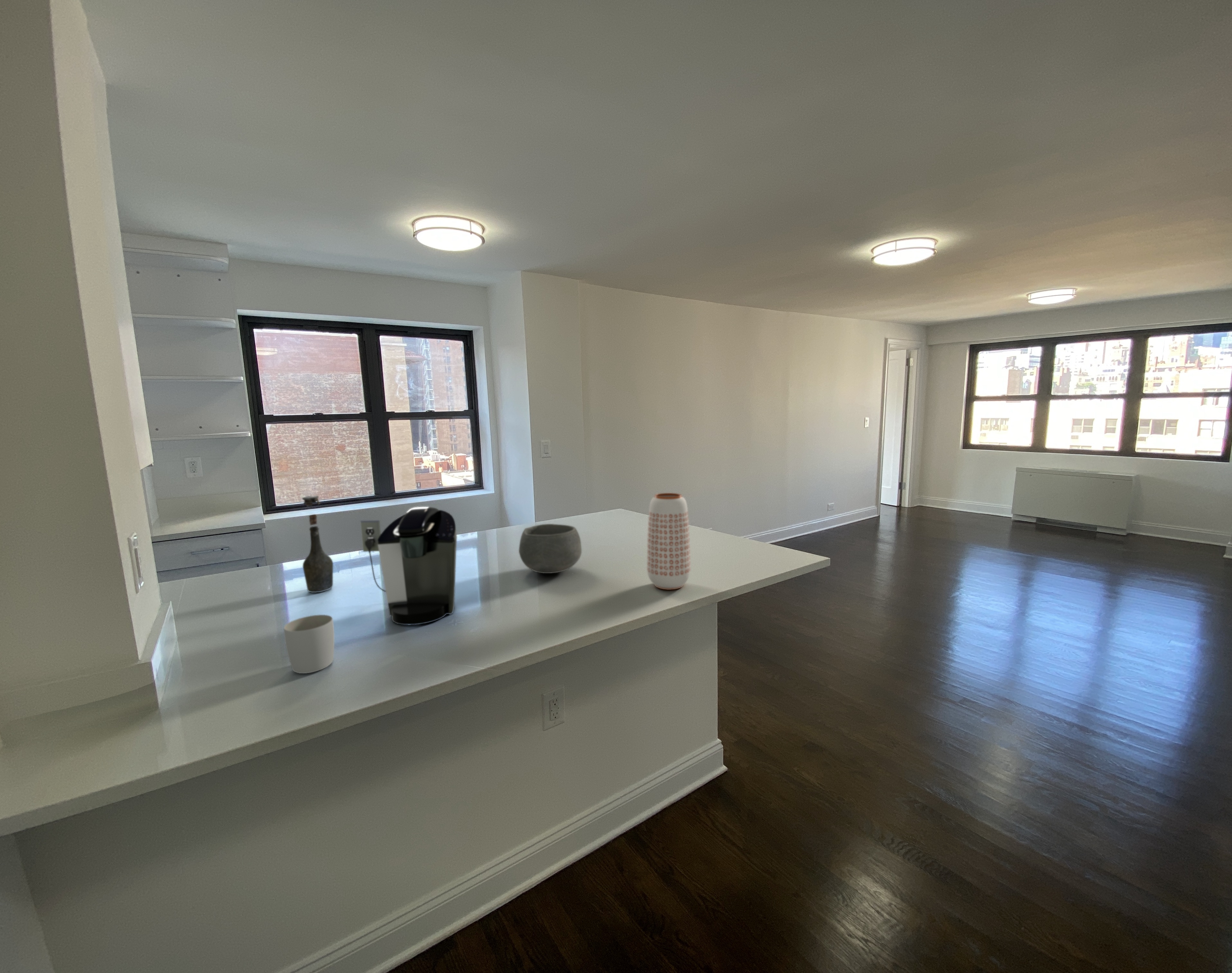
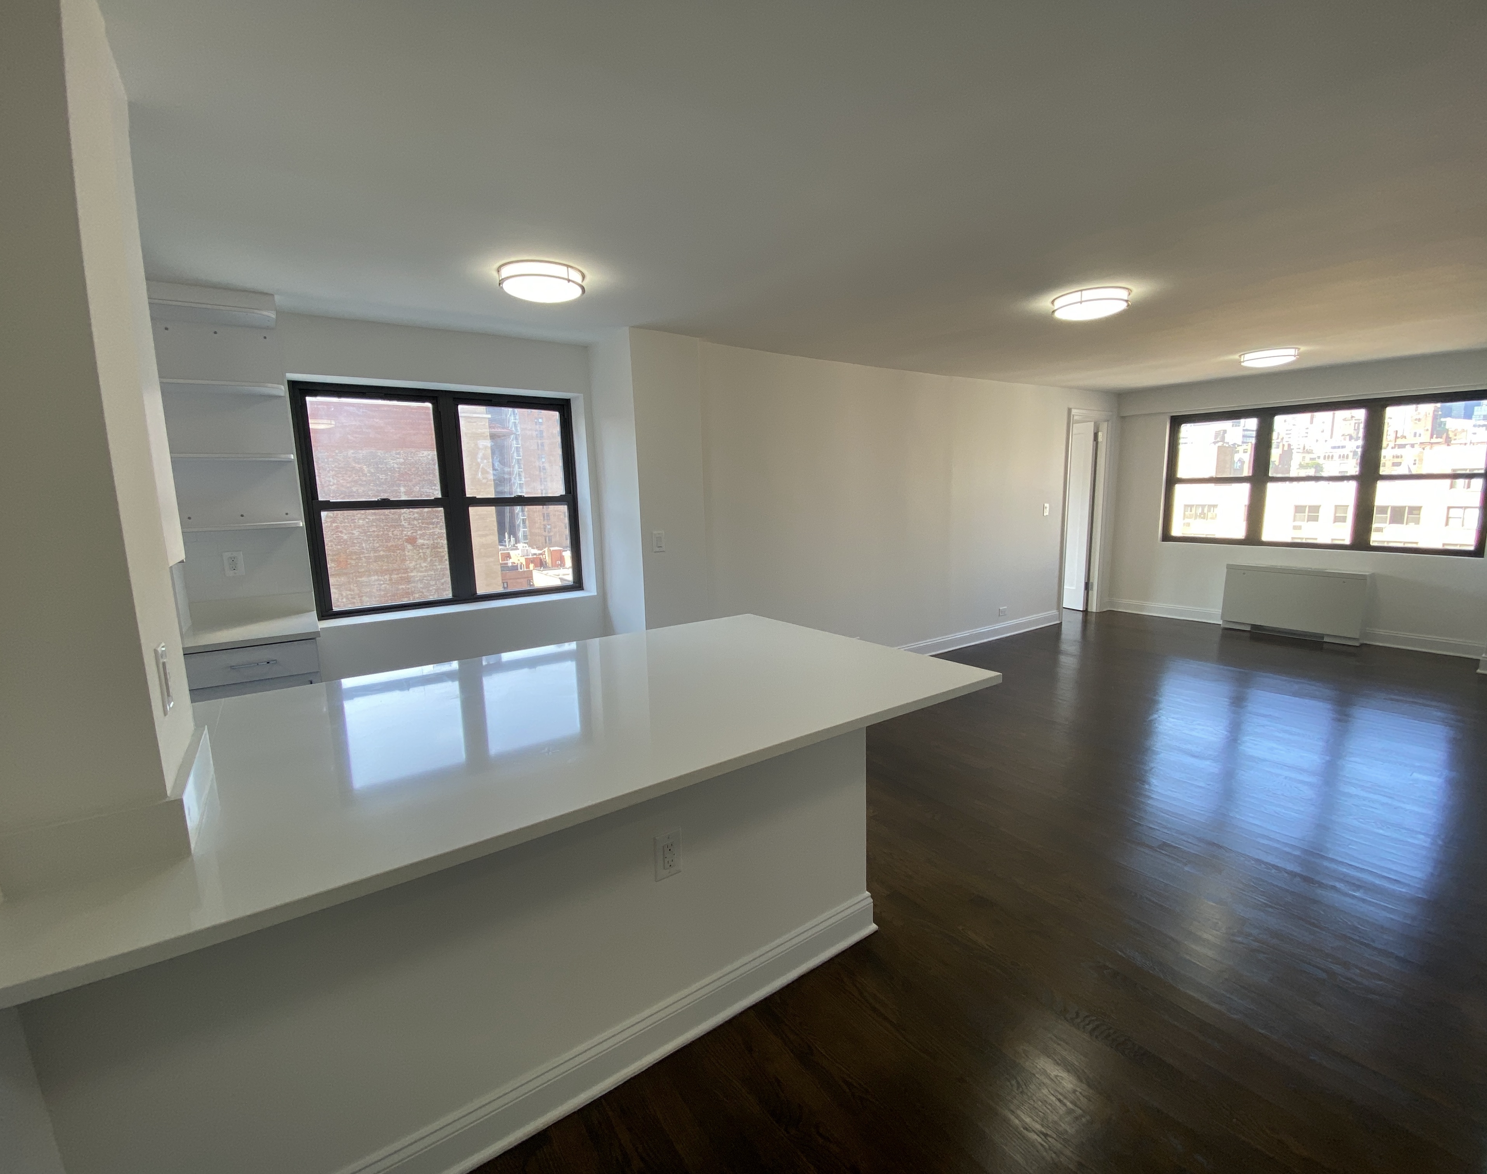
- planter [647,493,691,590]
- coffee maker [360,506,458,625]
- bowl [518,524,582,574]
- mug [283,614,335,674]
- bottle [302,495,333,593]
